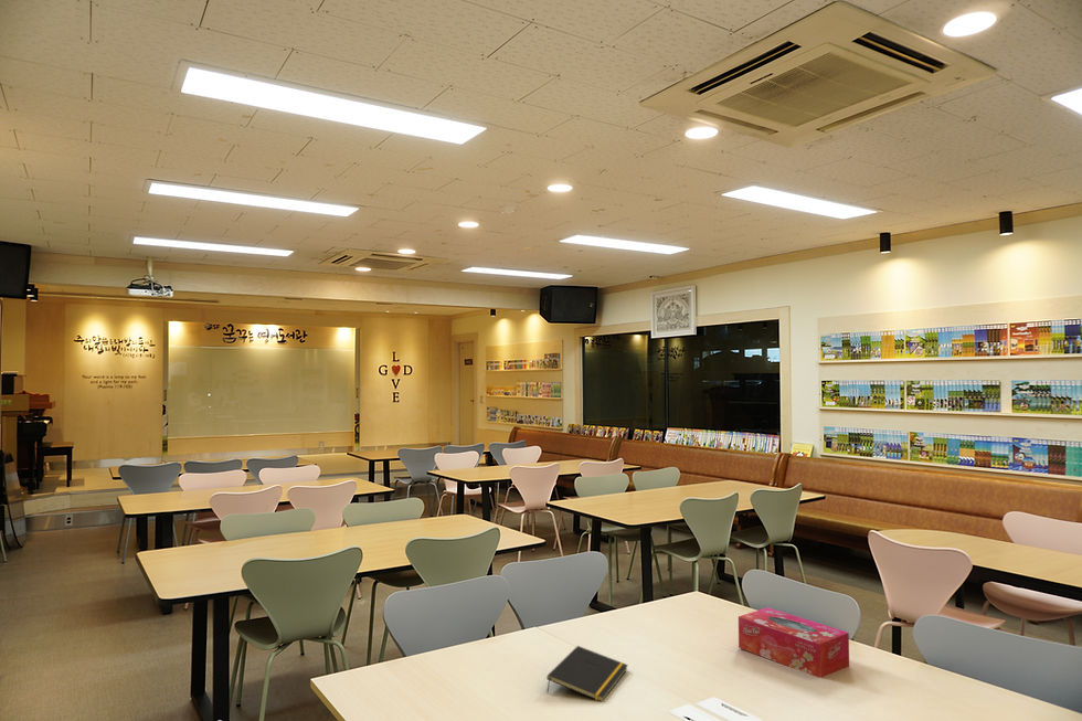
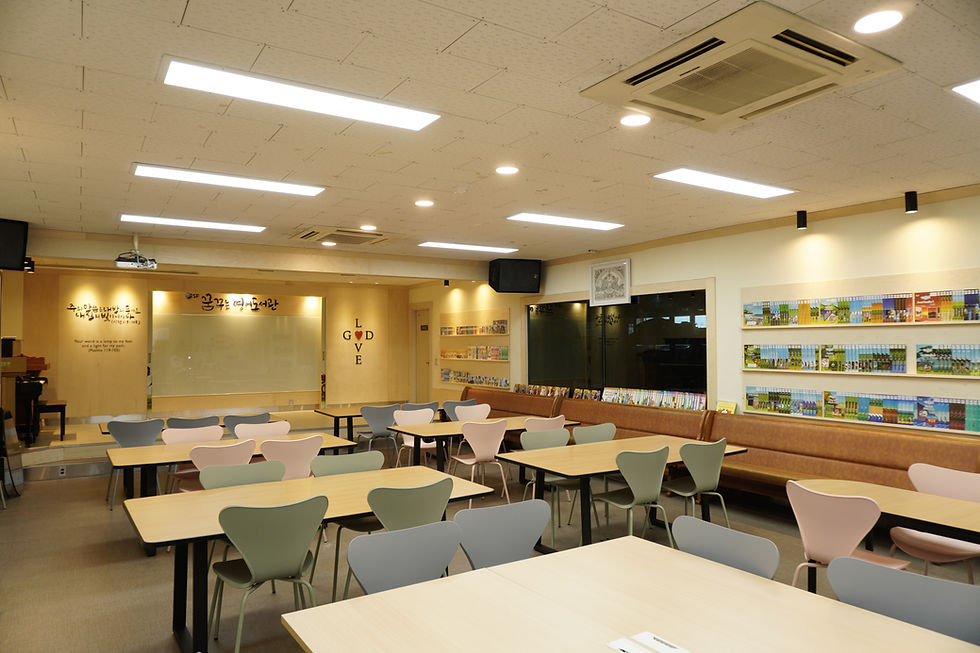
- notepad [545,645,629,702]
- tissue box [738,606,850,679]
